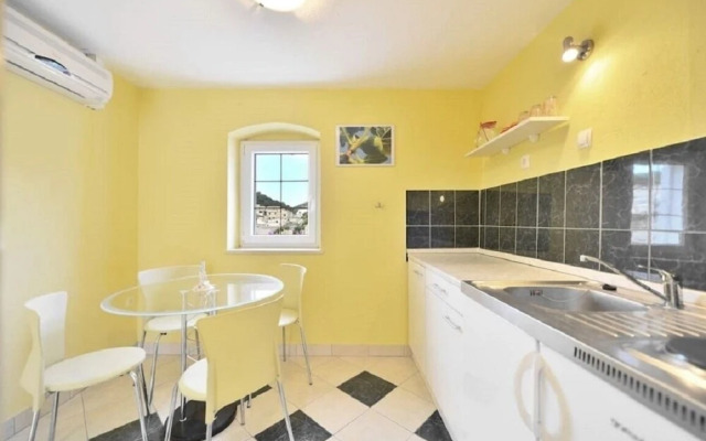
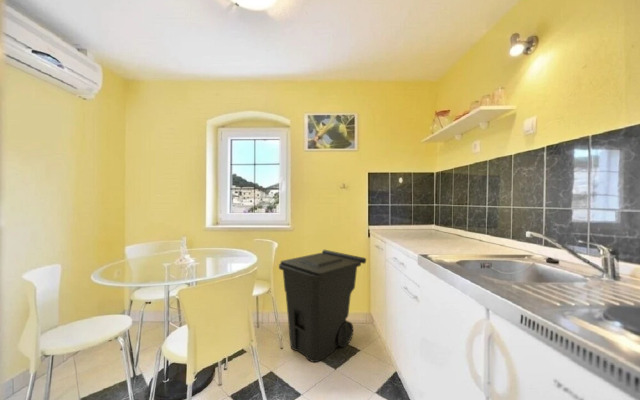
+ trash can [278,249,367,363]
